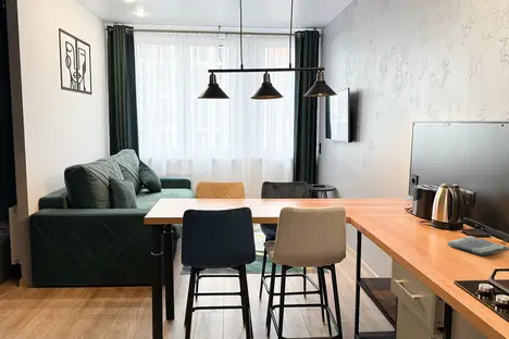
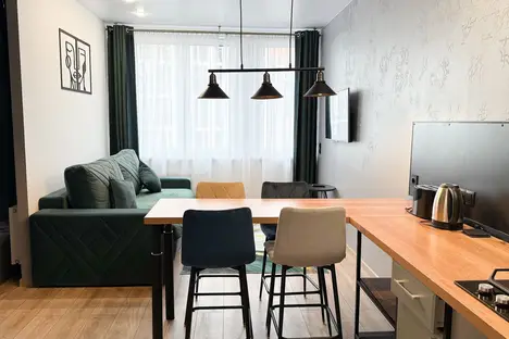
- dish towel [447,235,509,256]
